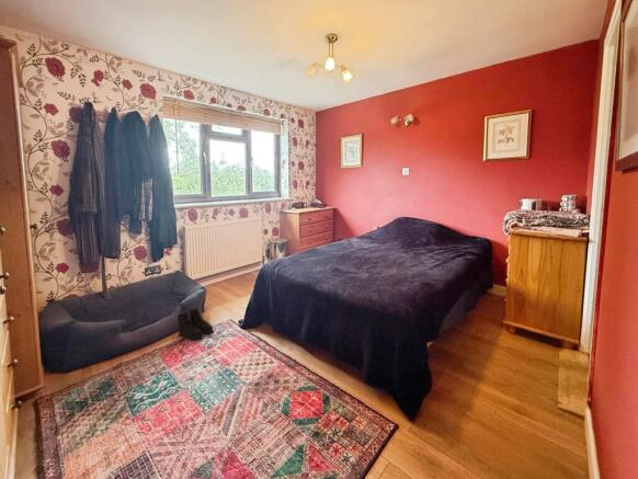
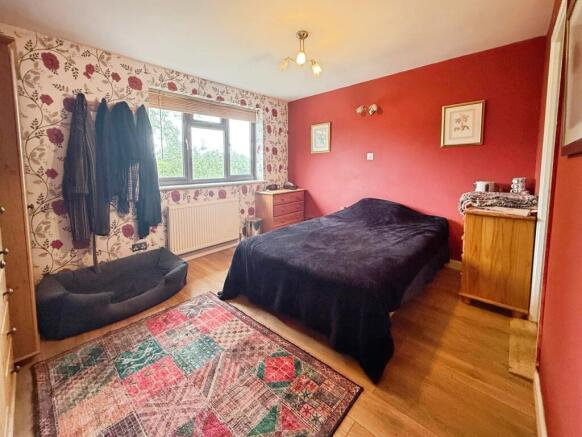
- boots [176,307,215,341]
